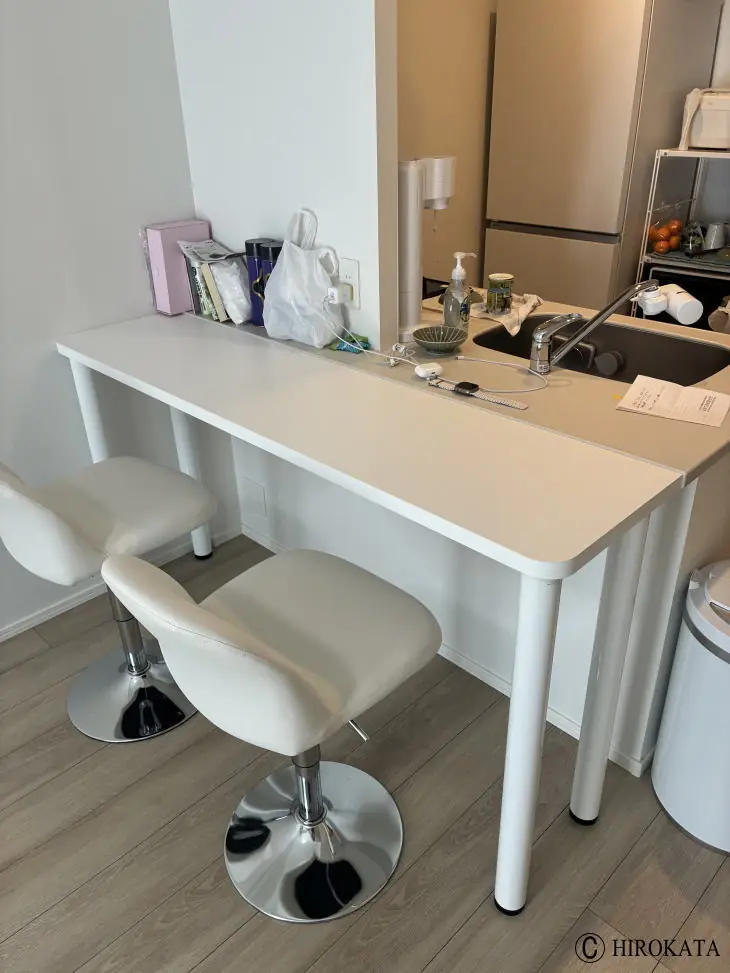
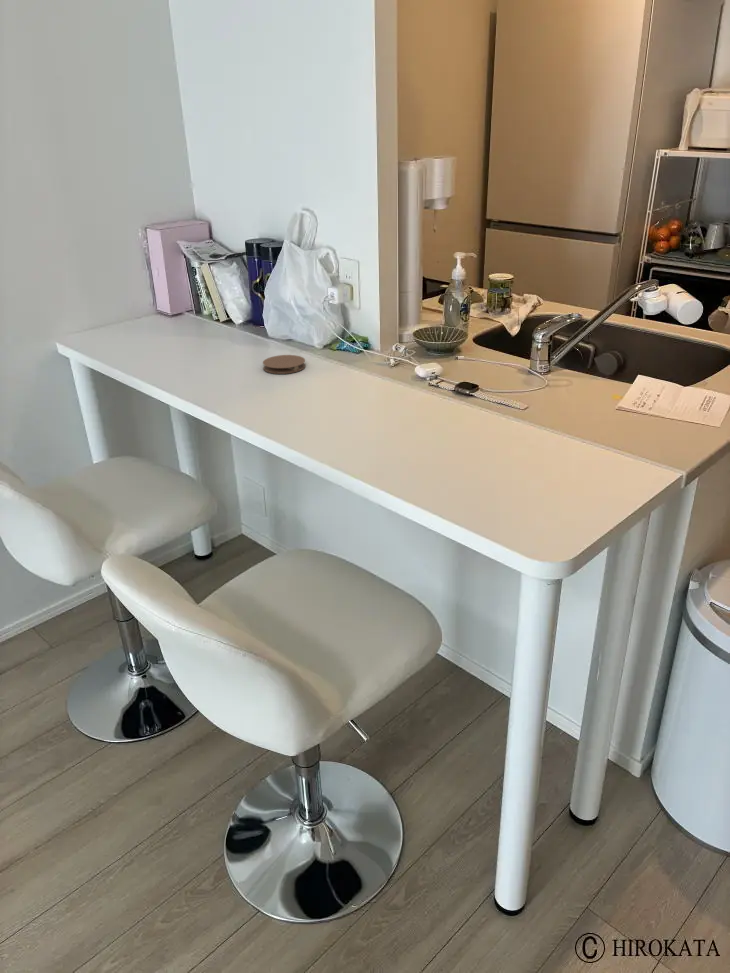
+ coaster [262,354,307,375]
